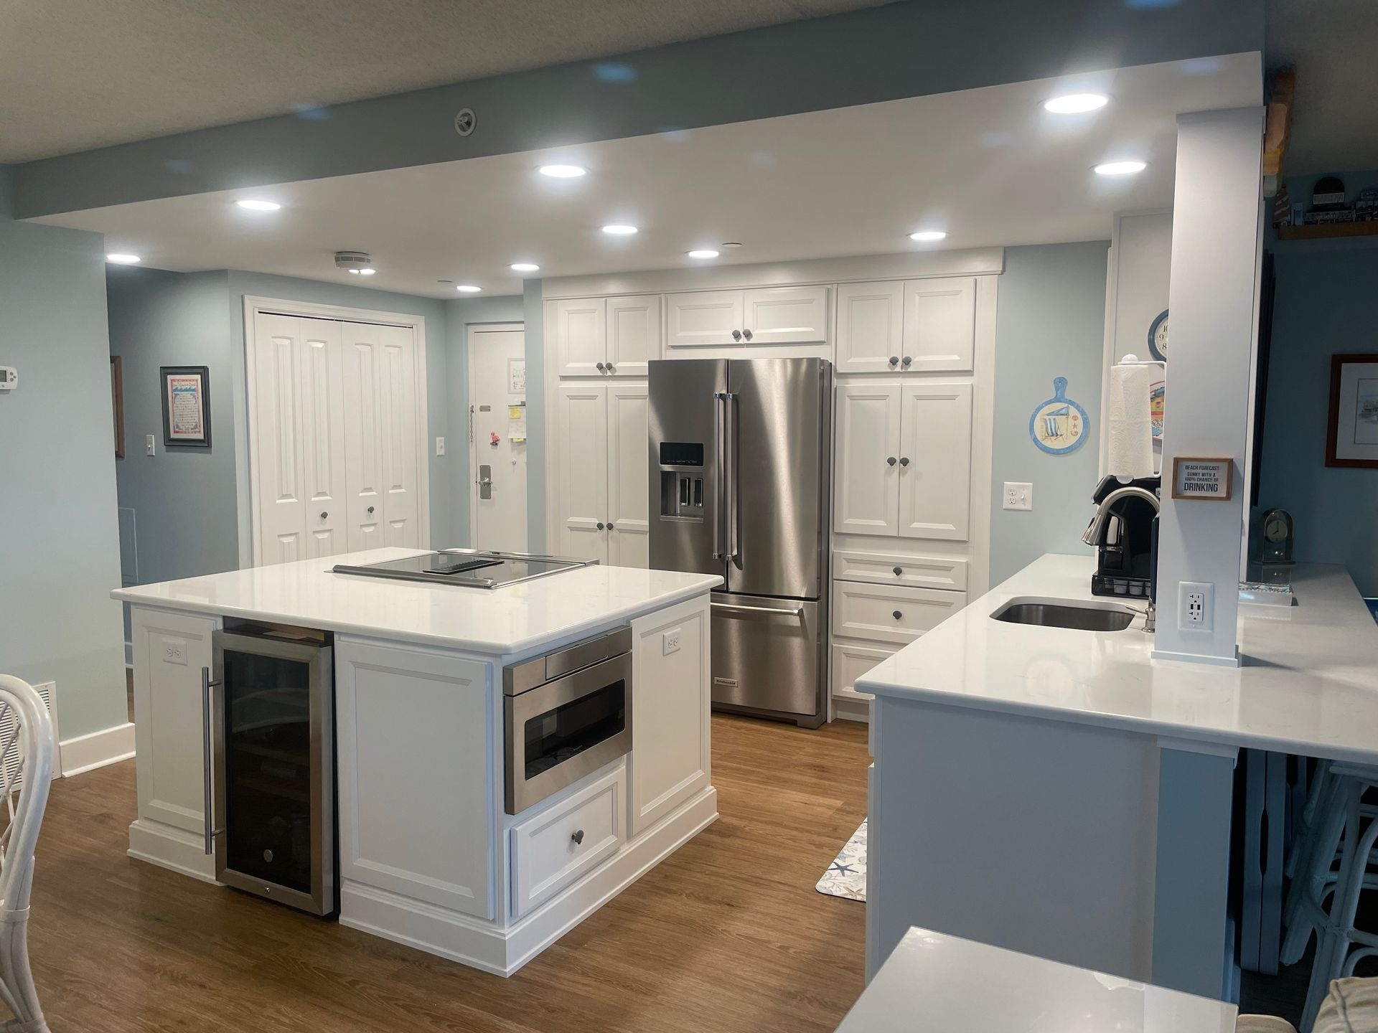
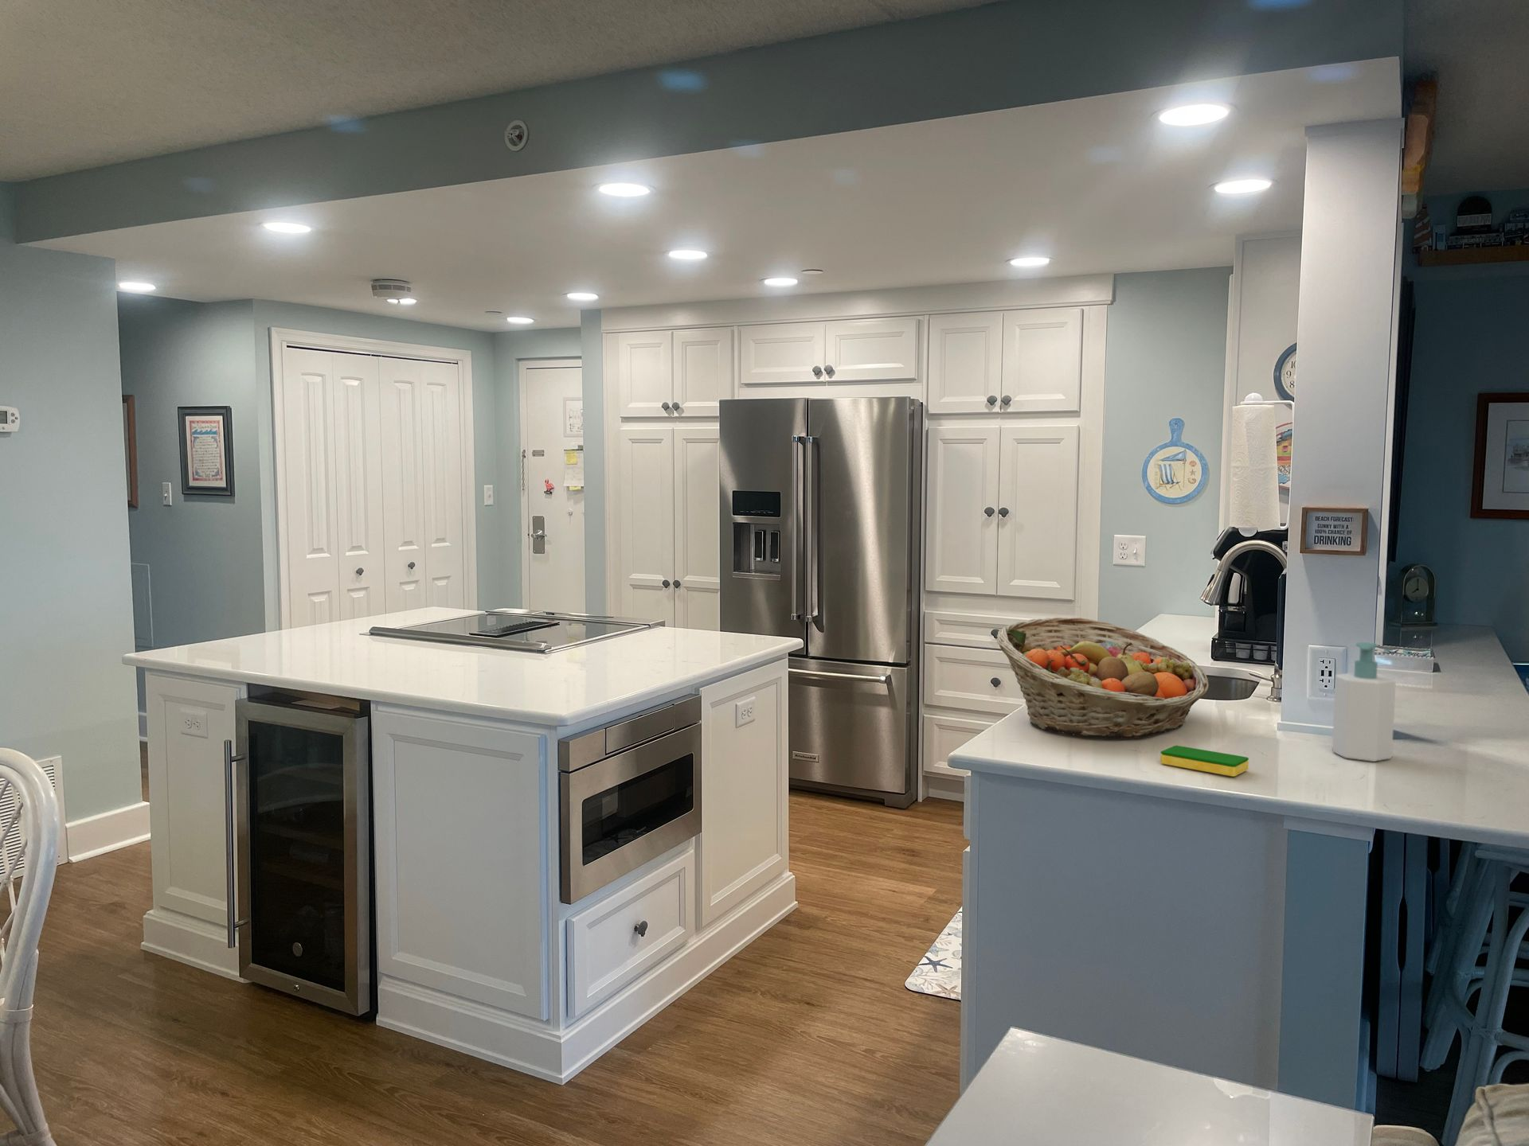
+ dish sponge [1161,745,1250,778]
+ soap bottle [1332,642,1397,762]
+ fruit basket [996,616,1210,739]
